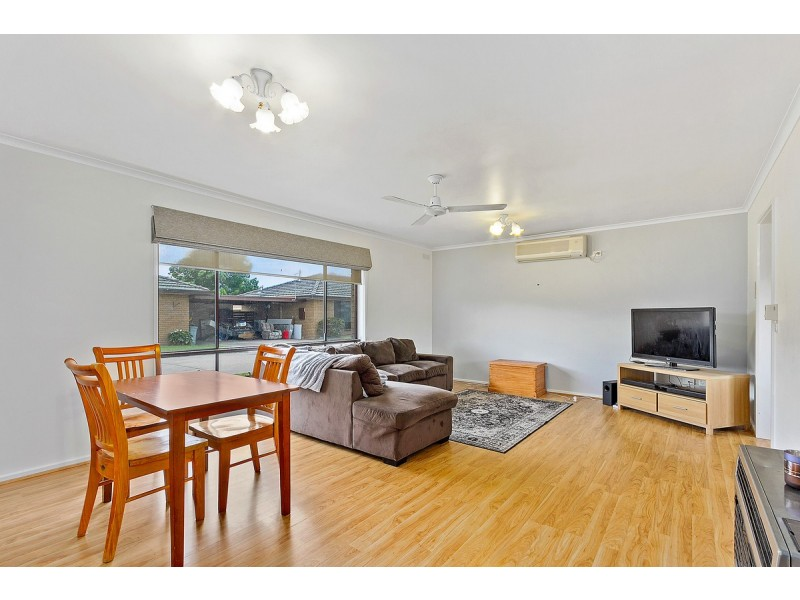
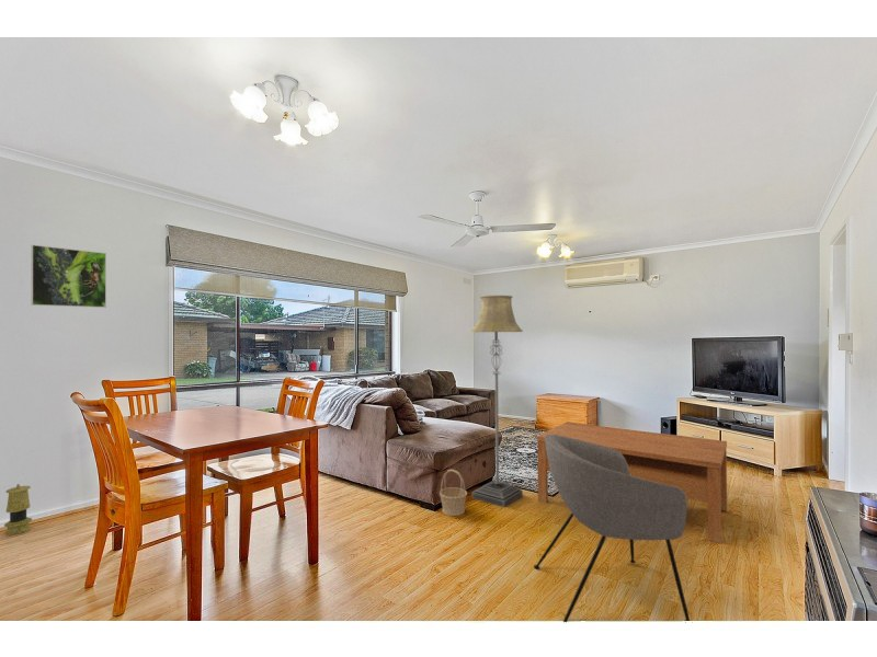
+ floor lamp [470,295,524,508]
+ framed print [30,244,107,309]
+ coffee table [536,420,728,545]
+ armchair [533,435,692,623]
+ basket [438,469,468,517]
+ lantern [3,483,33,537]
